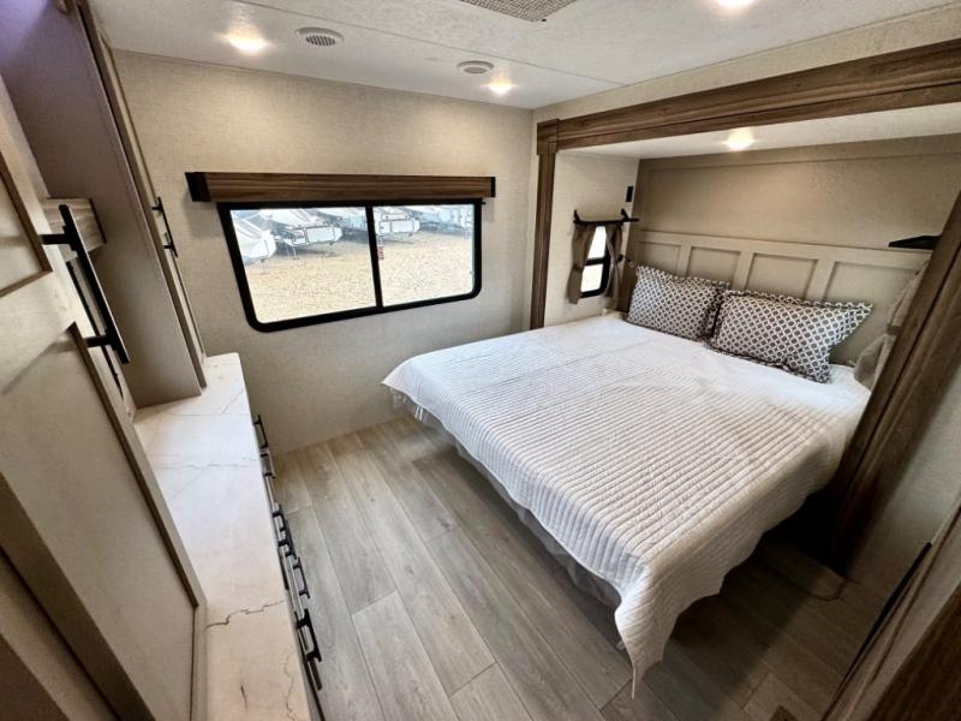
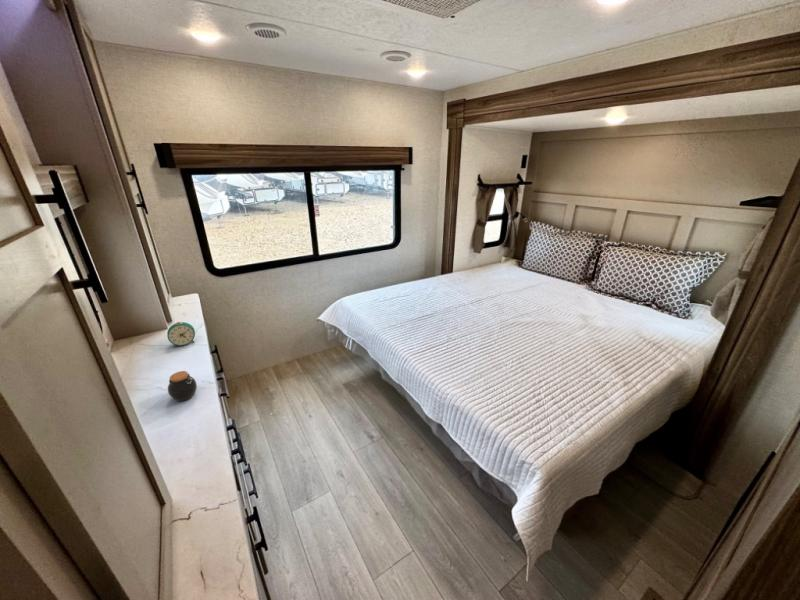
+ alarm clock [166,321,196,348]
+ jar [167,370,198,402]
